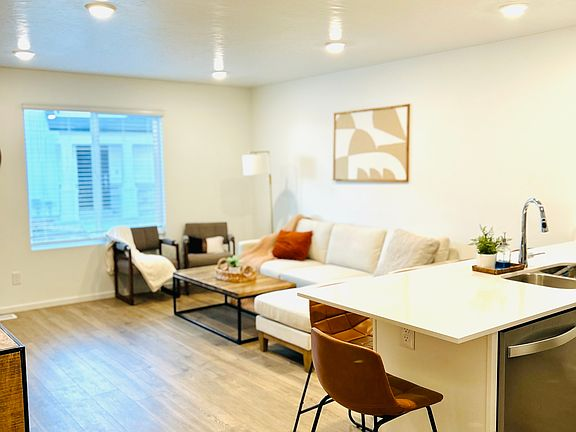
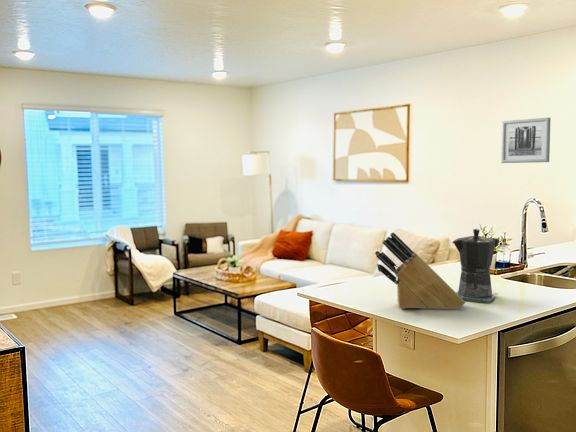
+ wall art [500,117,551,164]
+ knife block [374,231,466,310]
+ coffee maker [451,228,500,304]
